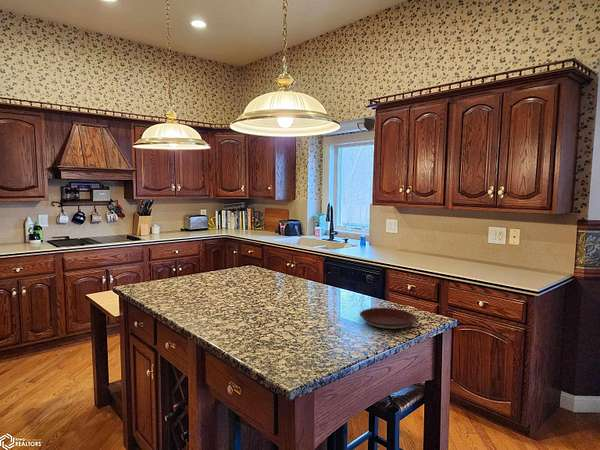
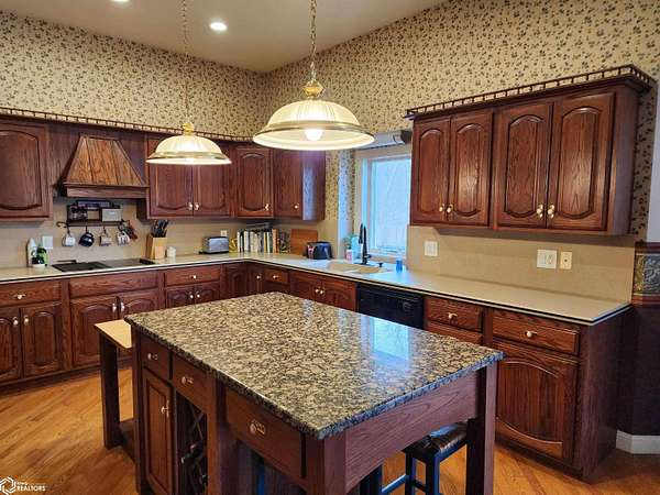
- plate [359,307,417,331]
